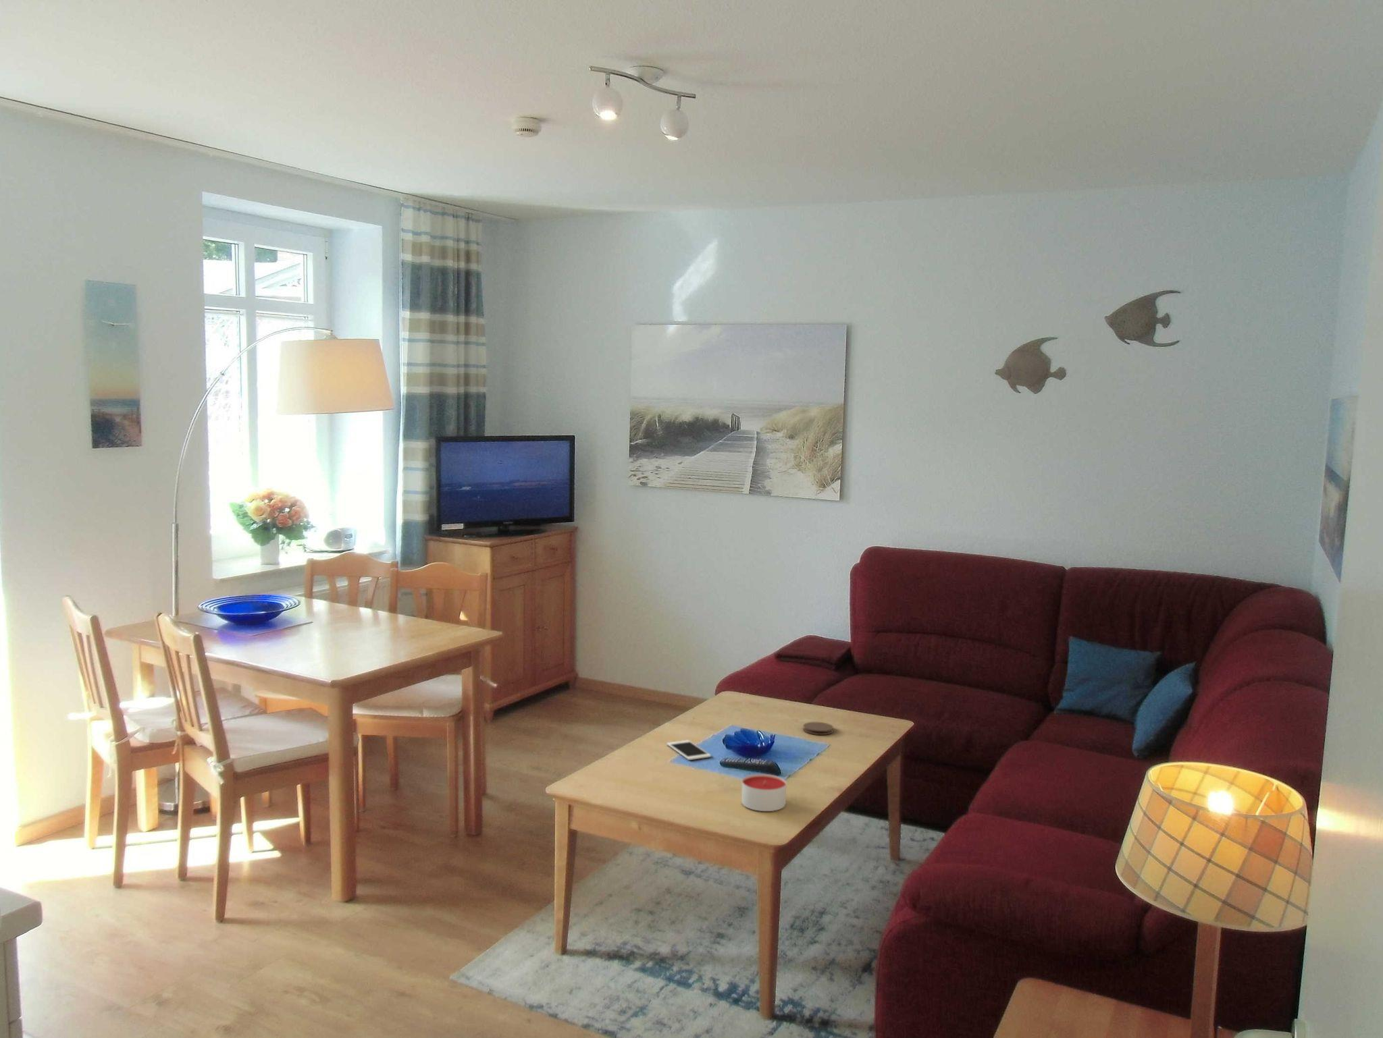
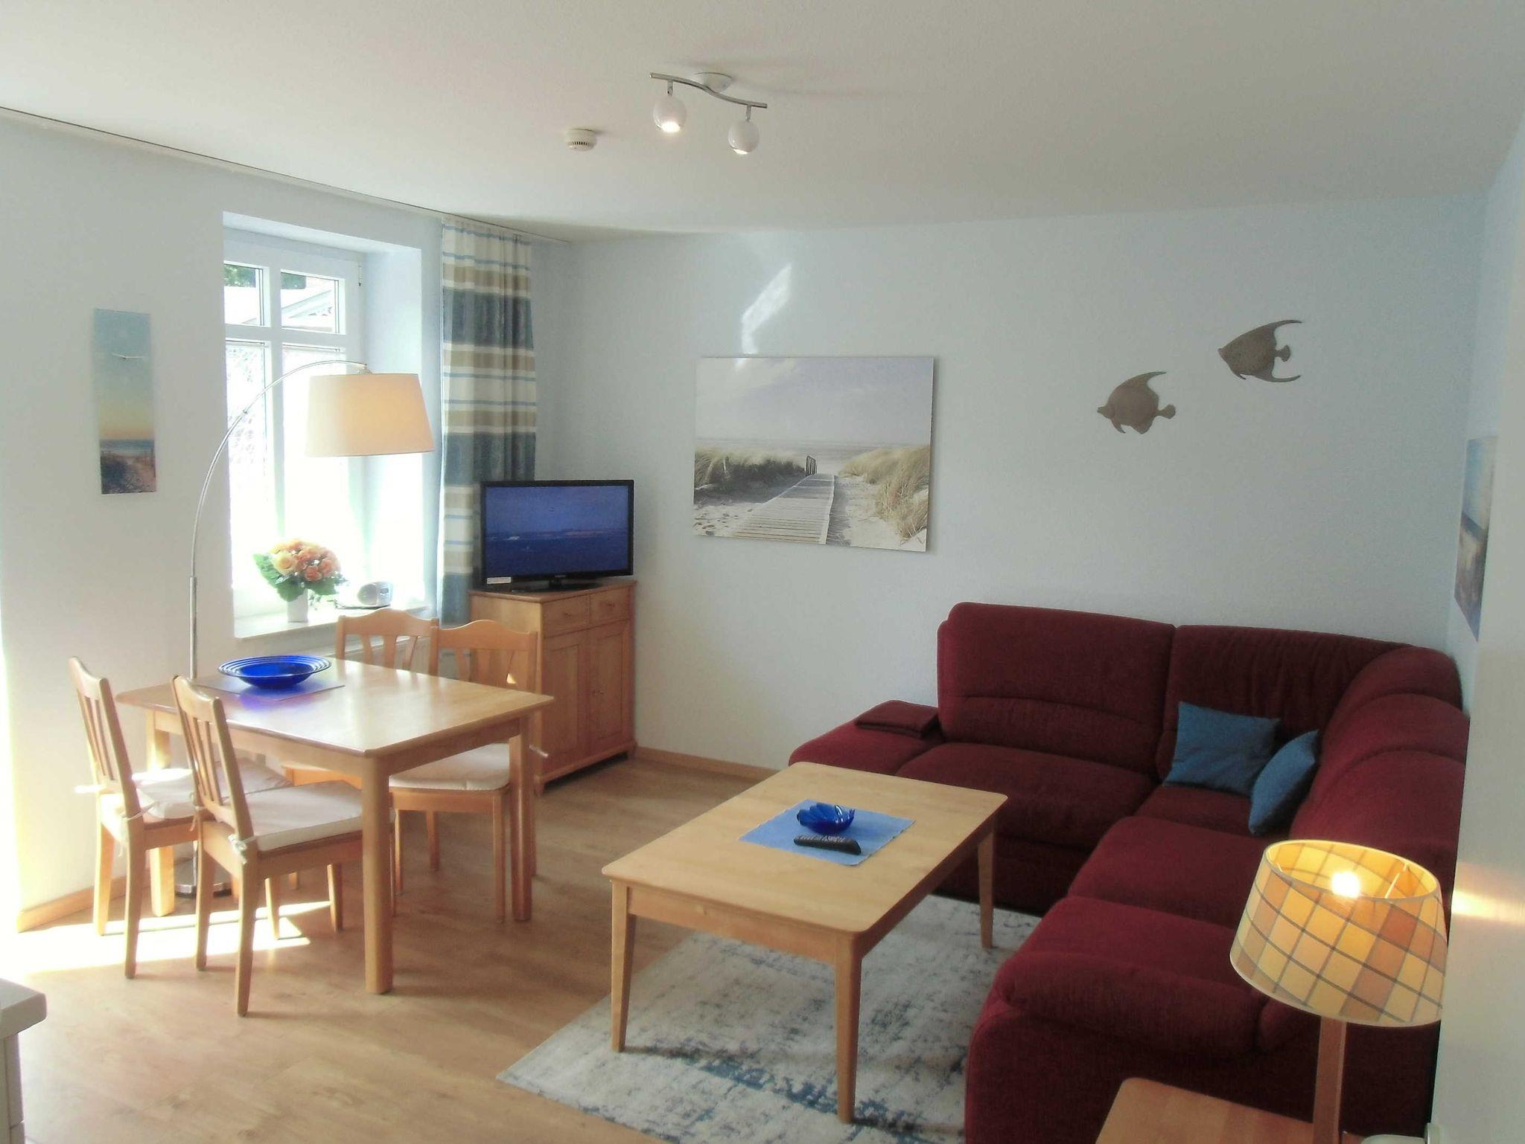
- cell phone [665,739,712,761]
- candle [741,773,786,812]
- coaster [803,721,834,736]
